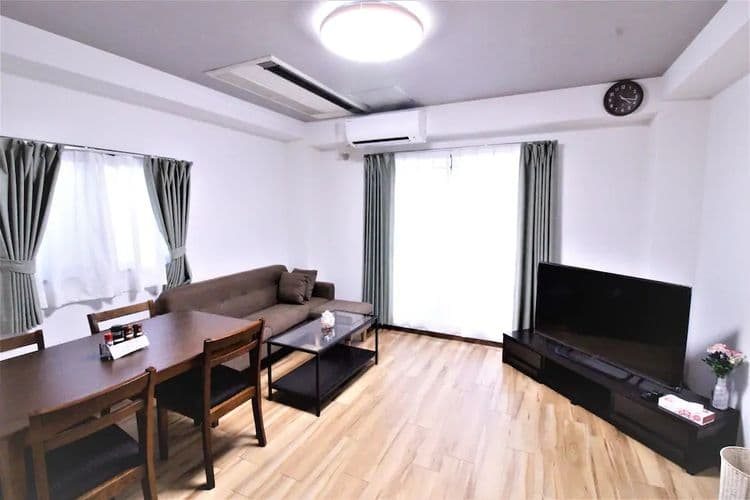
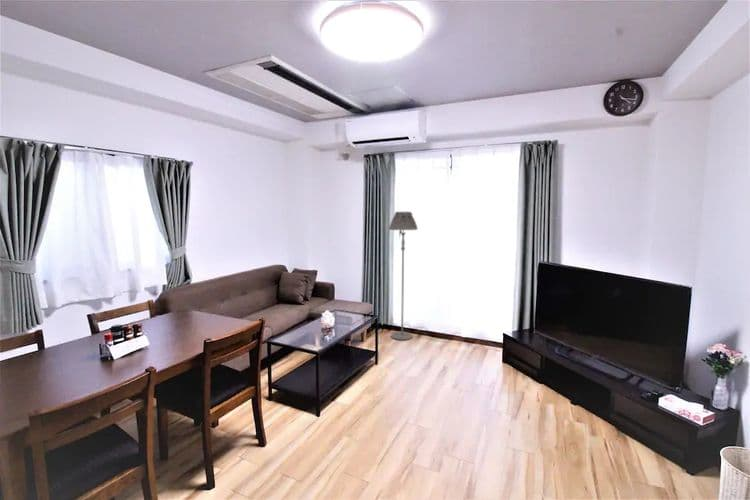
+ floor lamp [388,211,418,341]
